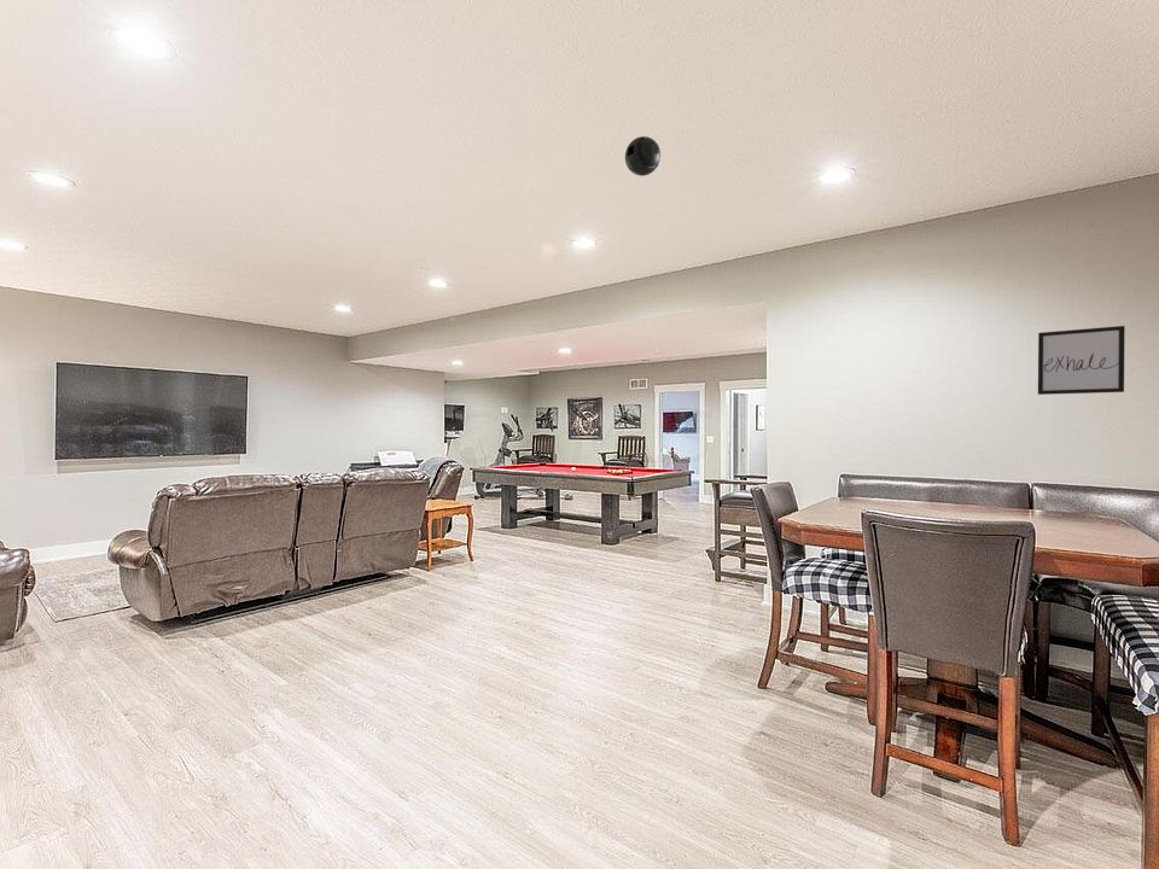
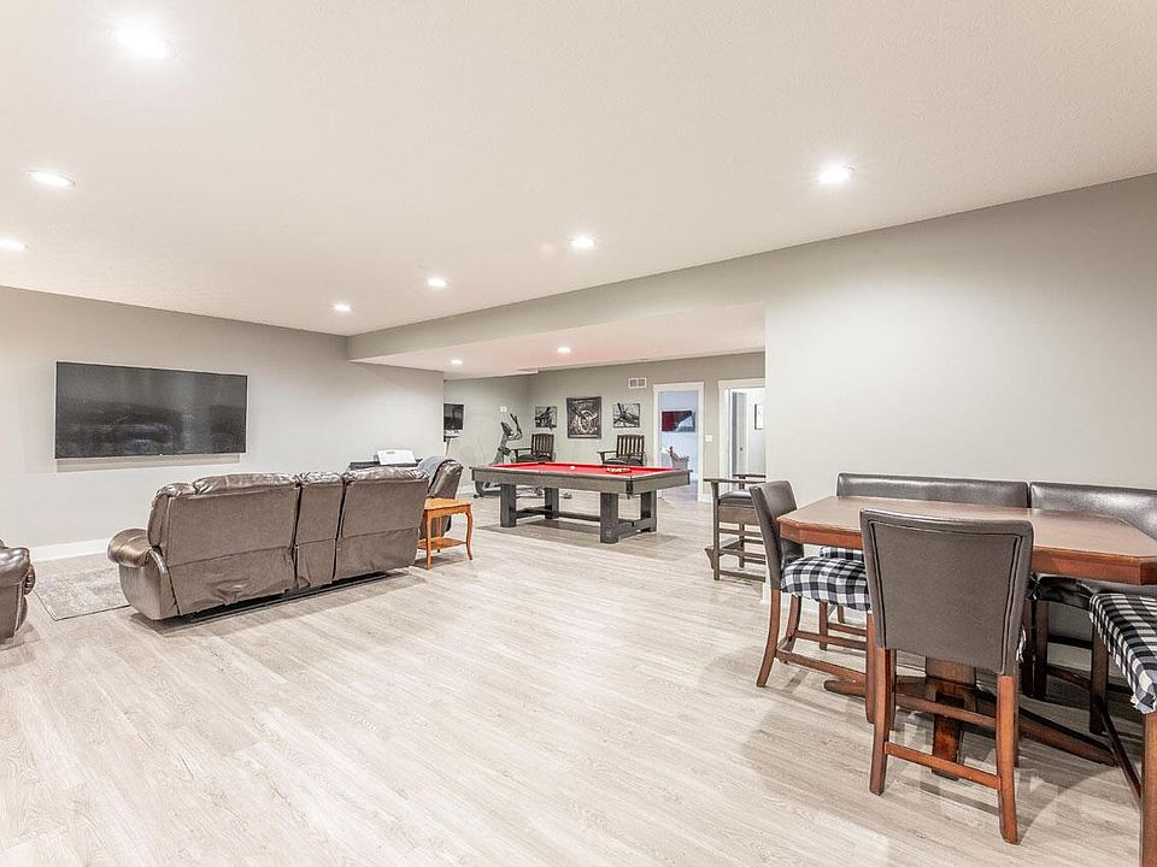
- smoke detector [624,135,662,177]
- wall art [1037,325,1126,396]
